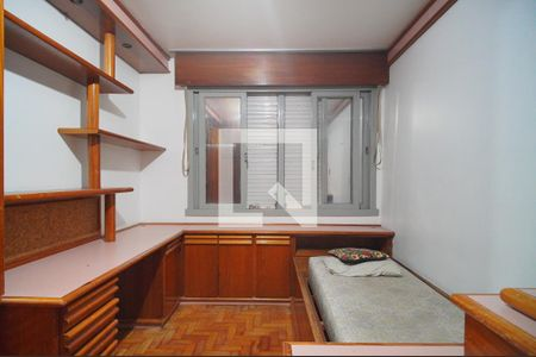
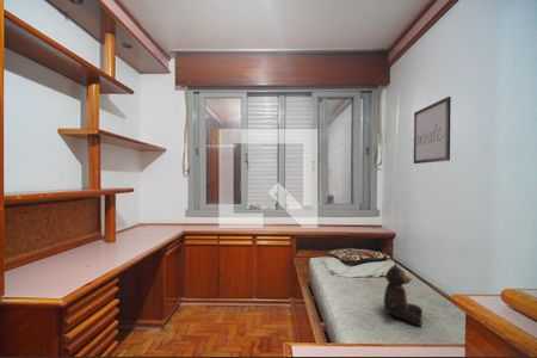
+ teddy bear [383,259,424,327]
+ wall art [413,95,452,165]
